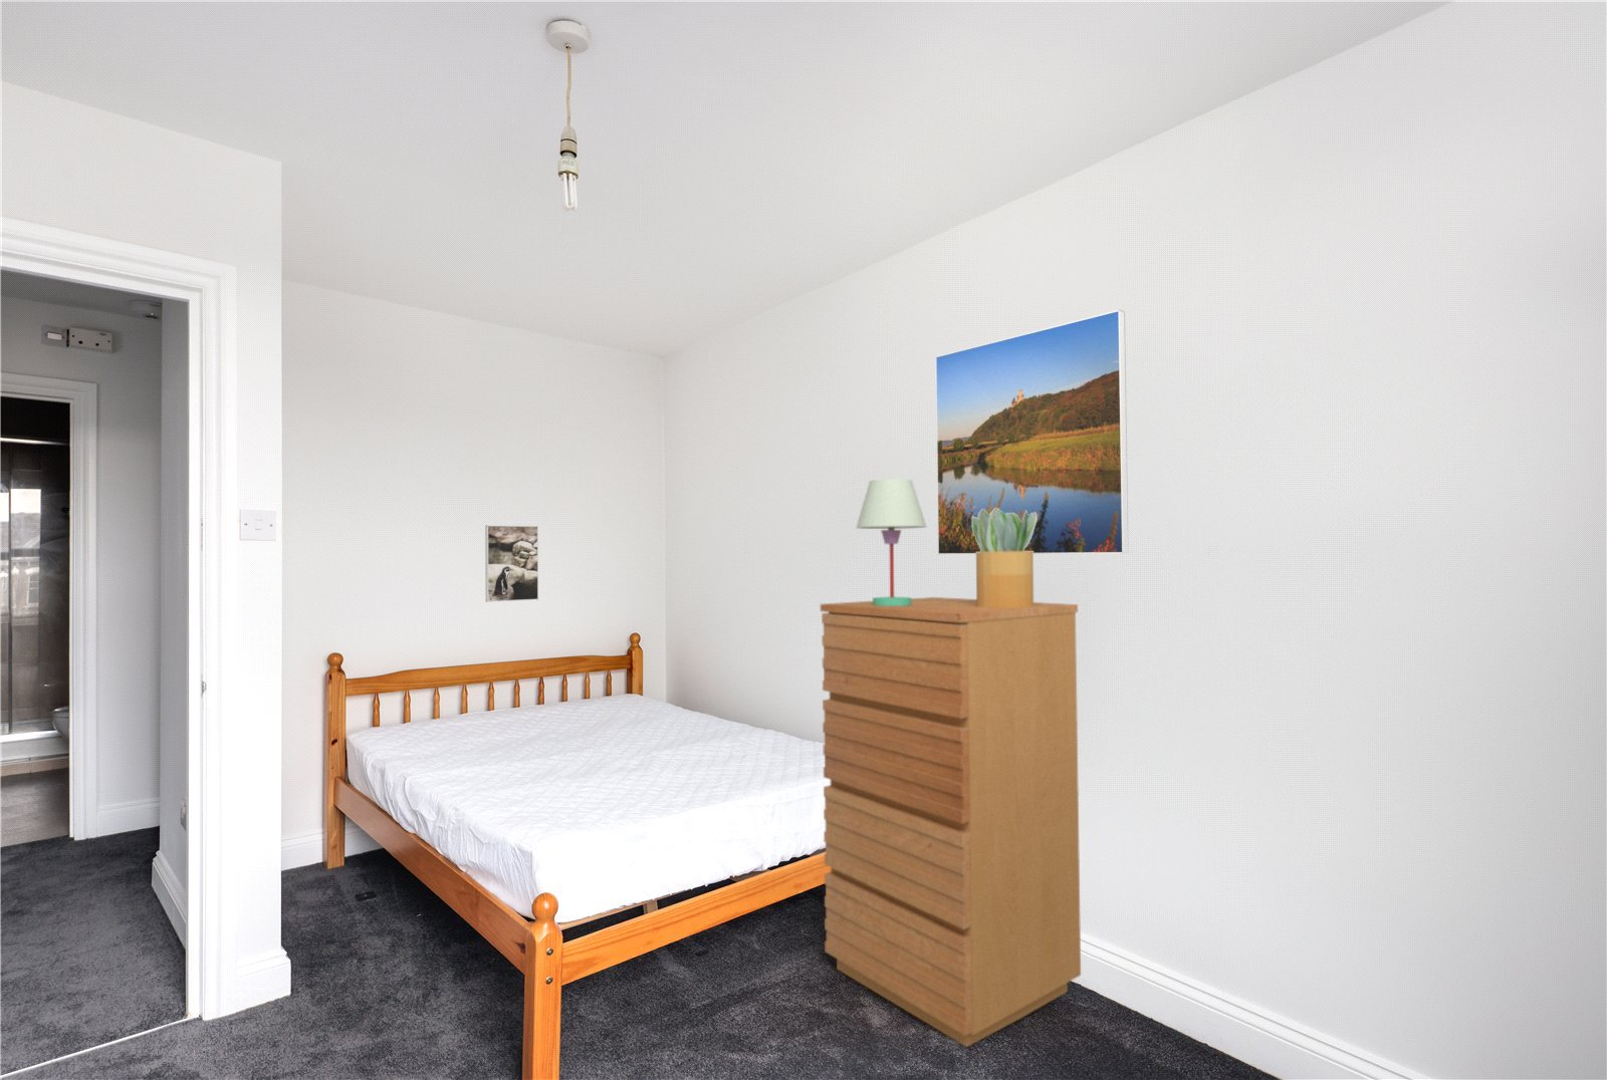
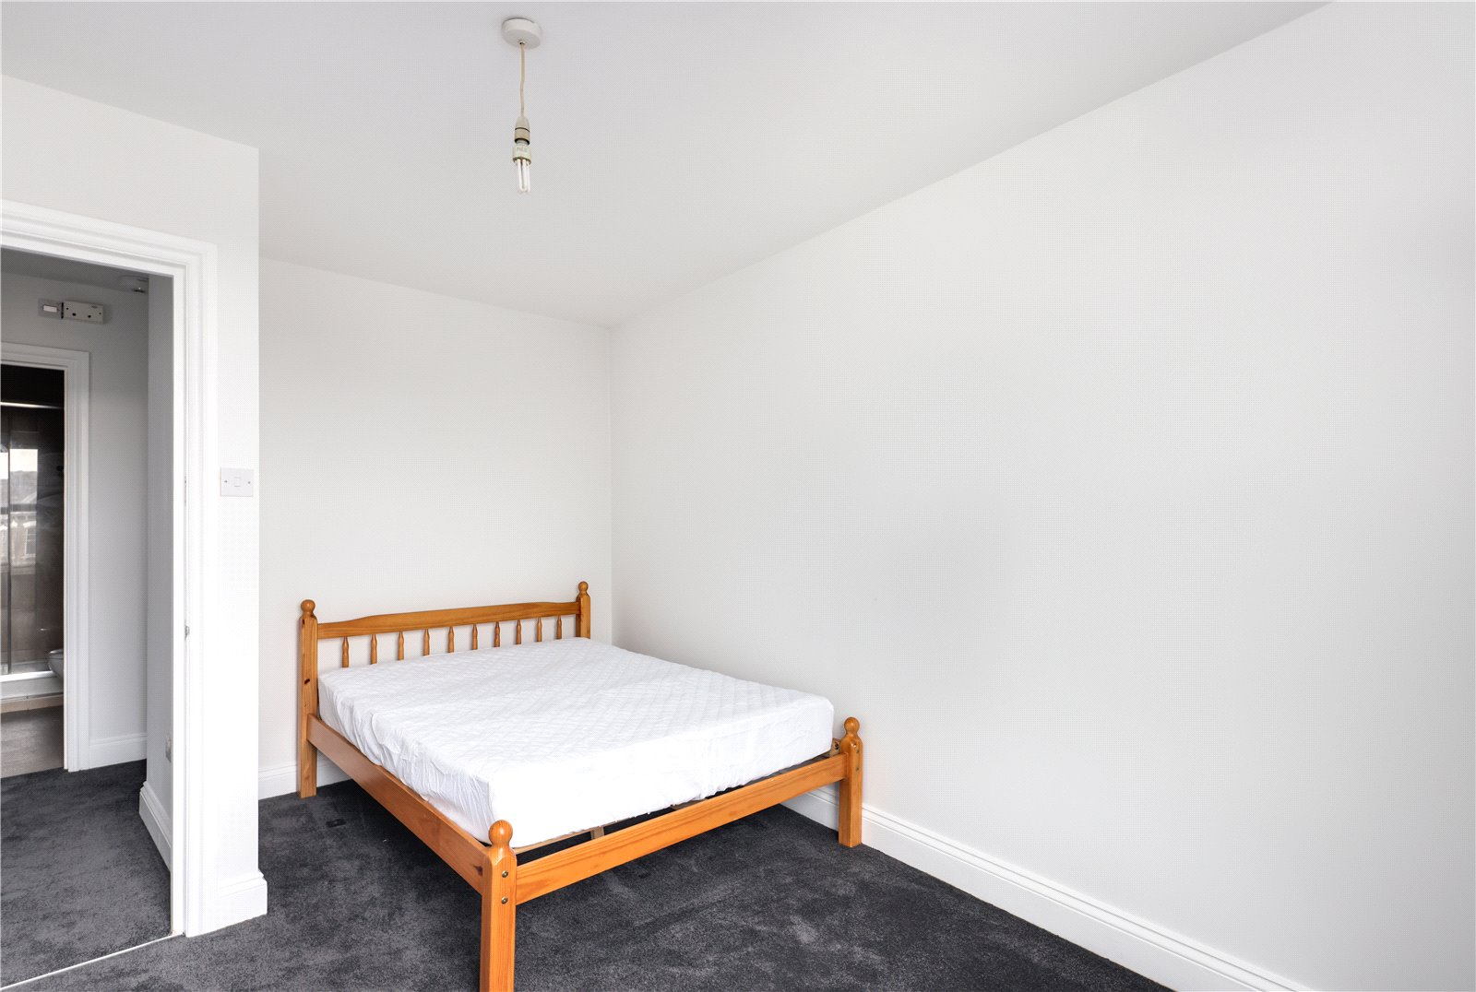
- table lamp [855,477,928,606]
- potted plant [972,507,1037,609]
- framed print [485,524,539,603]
- dresser [820,597,1081,1047]
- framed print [934,309,1130,556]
